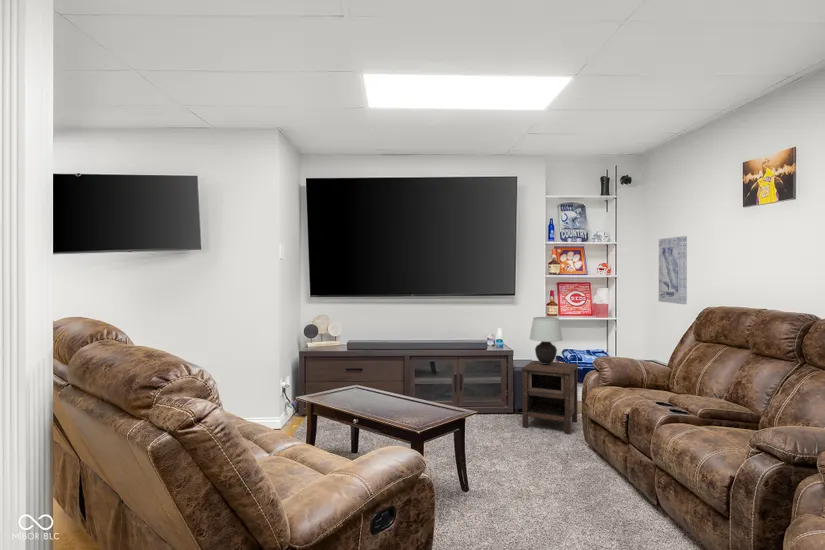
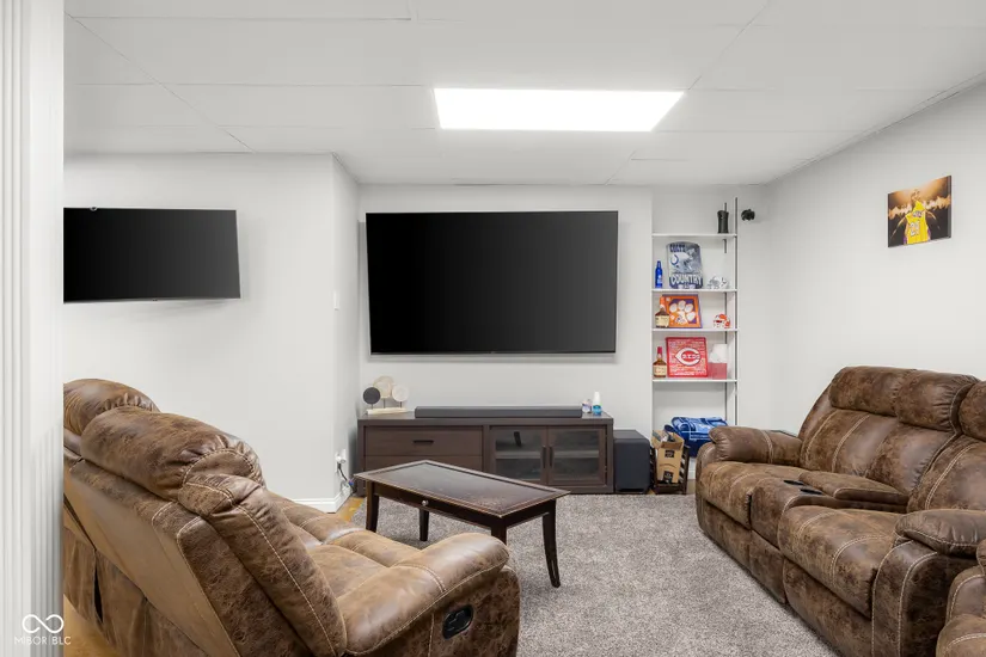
- wall art [658,235,688,305]
- nightstand [520,359,580,435]
- table lamp [528,316,564,364]
